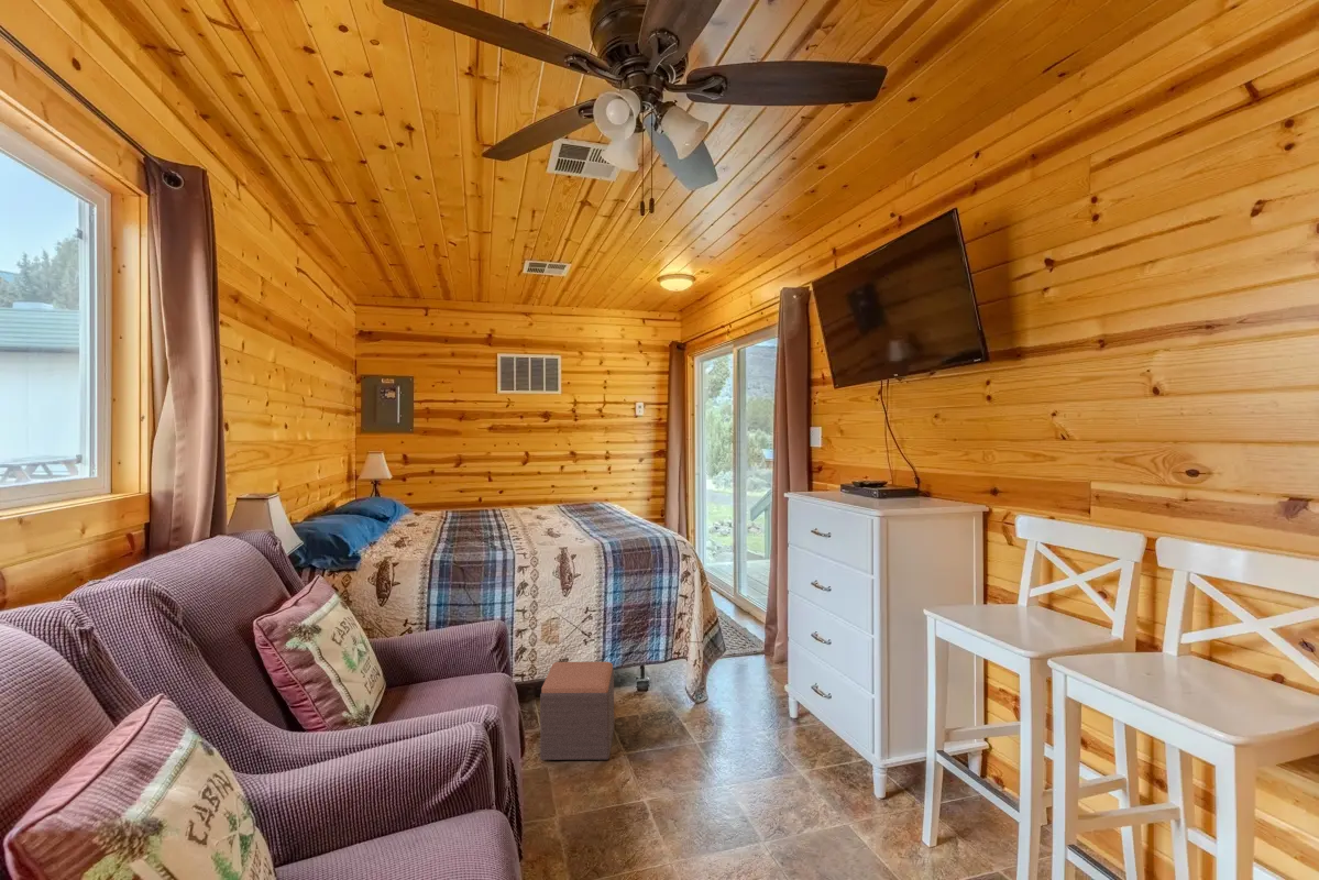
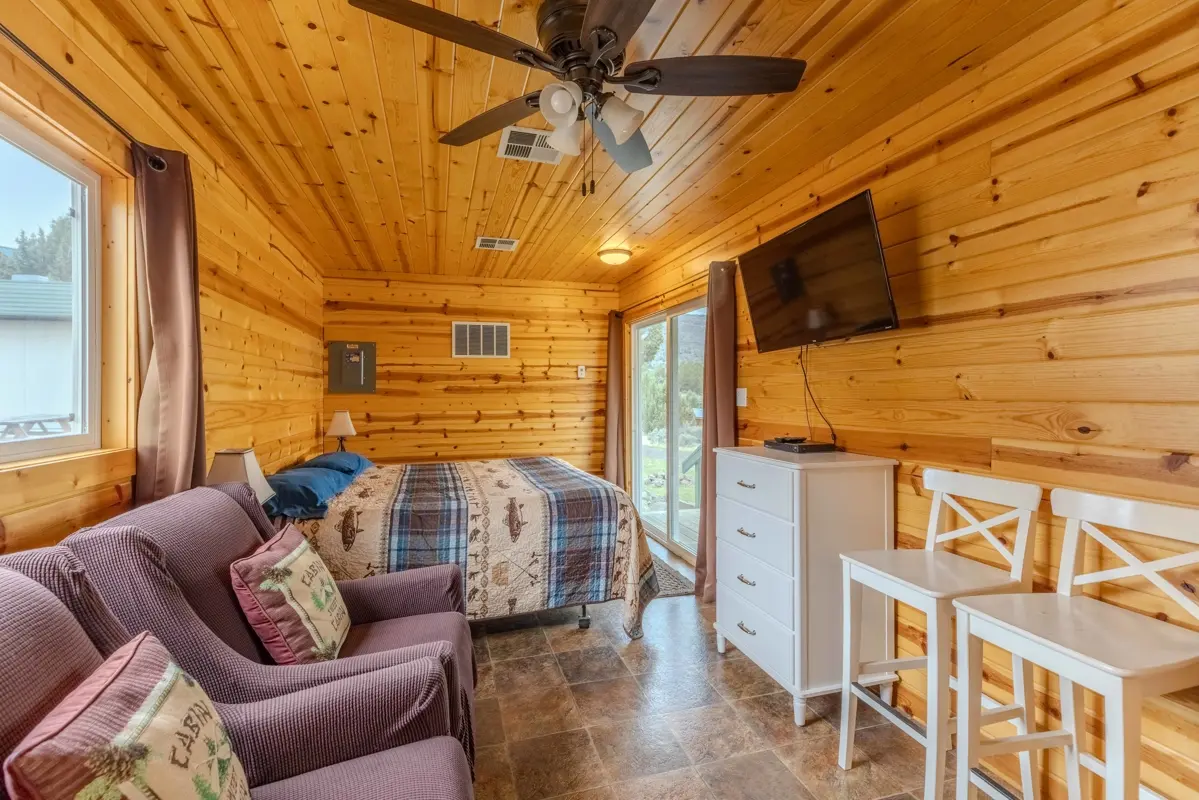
- footstool [539,661,615,761]
